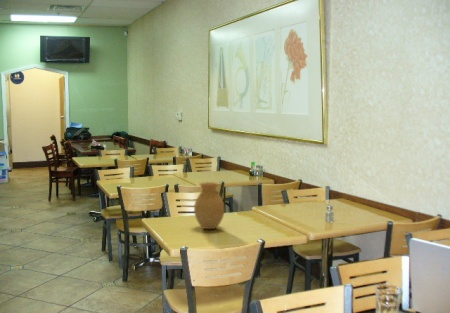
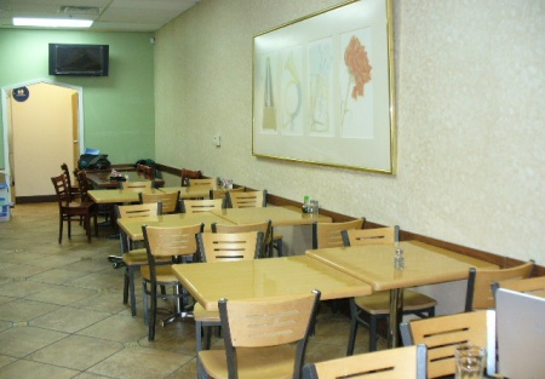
- vase [193,181,225,230]
